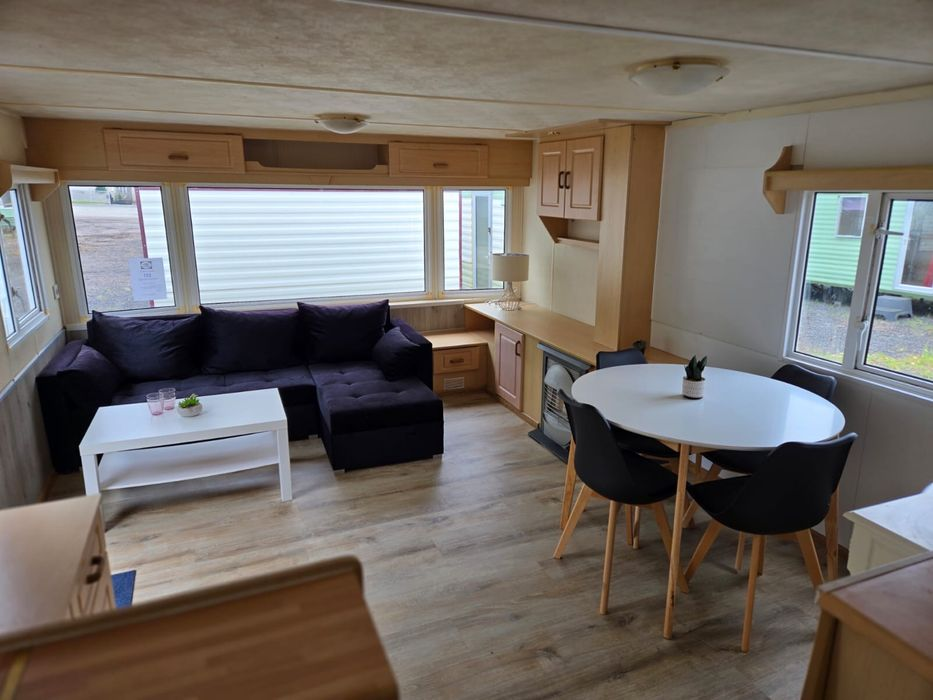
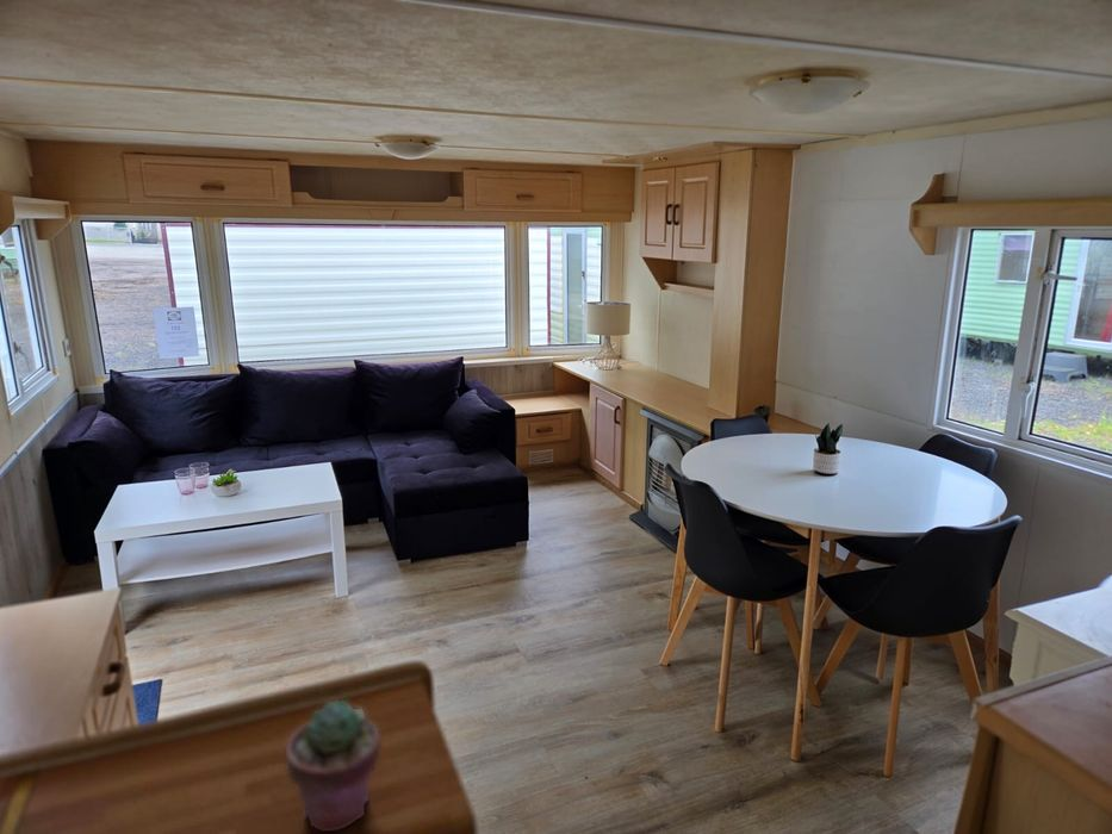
+ potted succulent [285,699,381,833]
